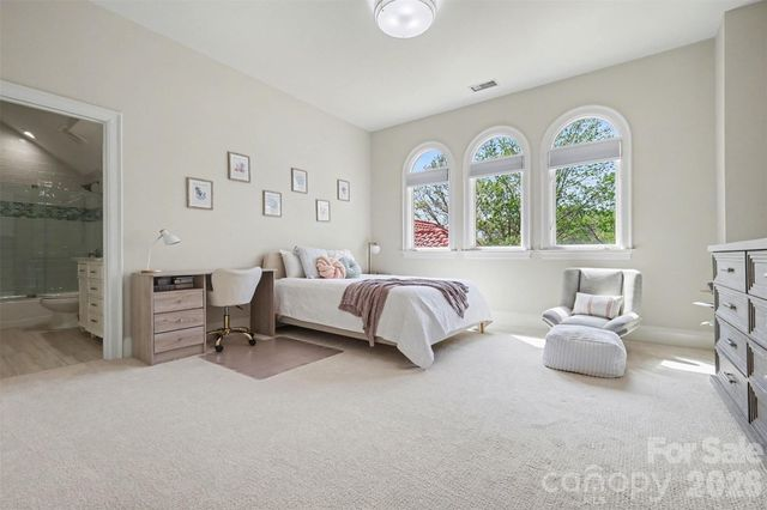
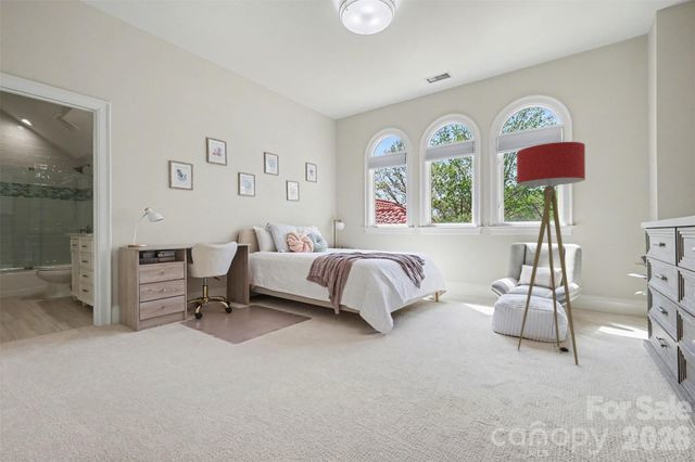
+ floor lamp [516,141,586,365]
